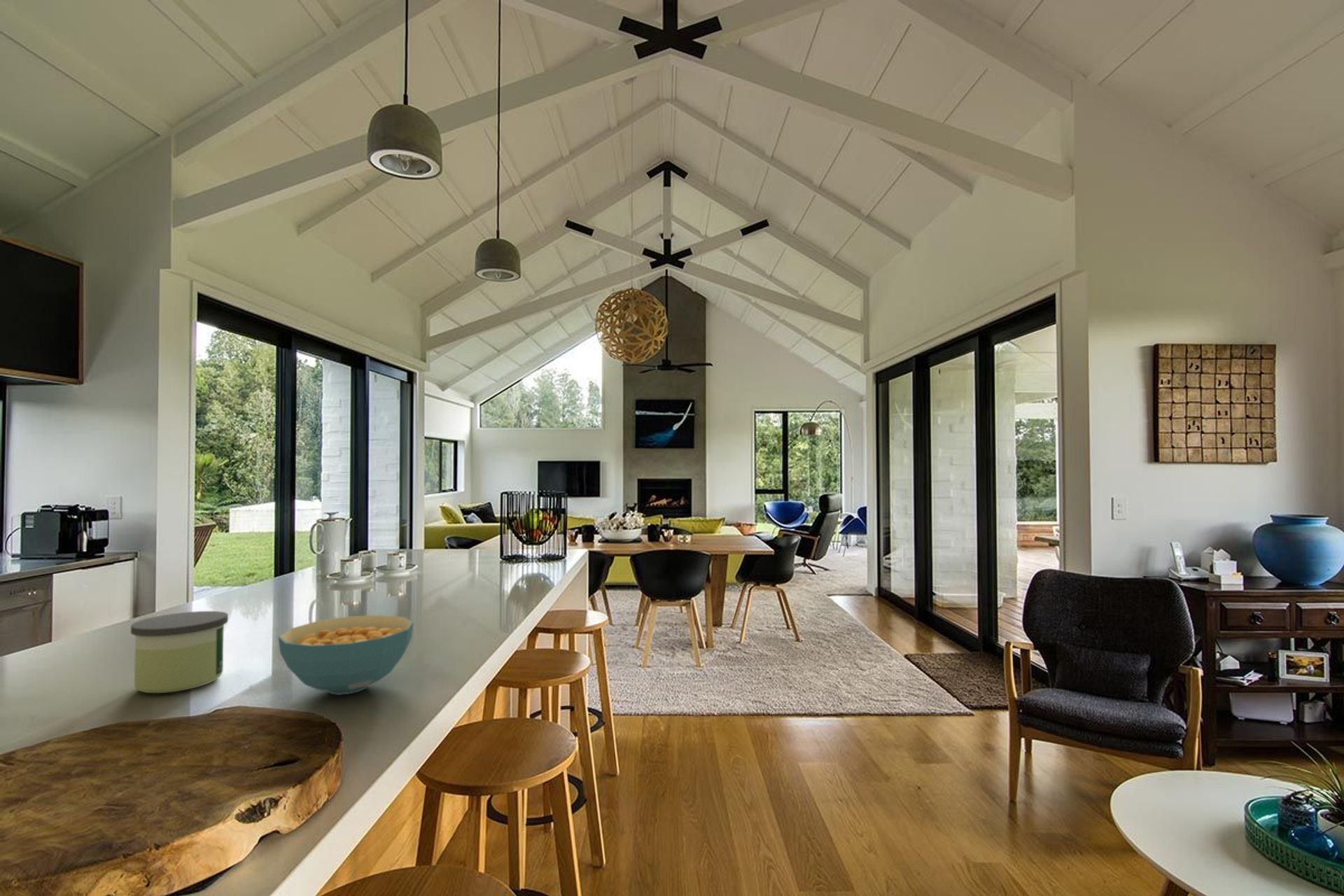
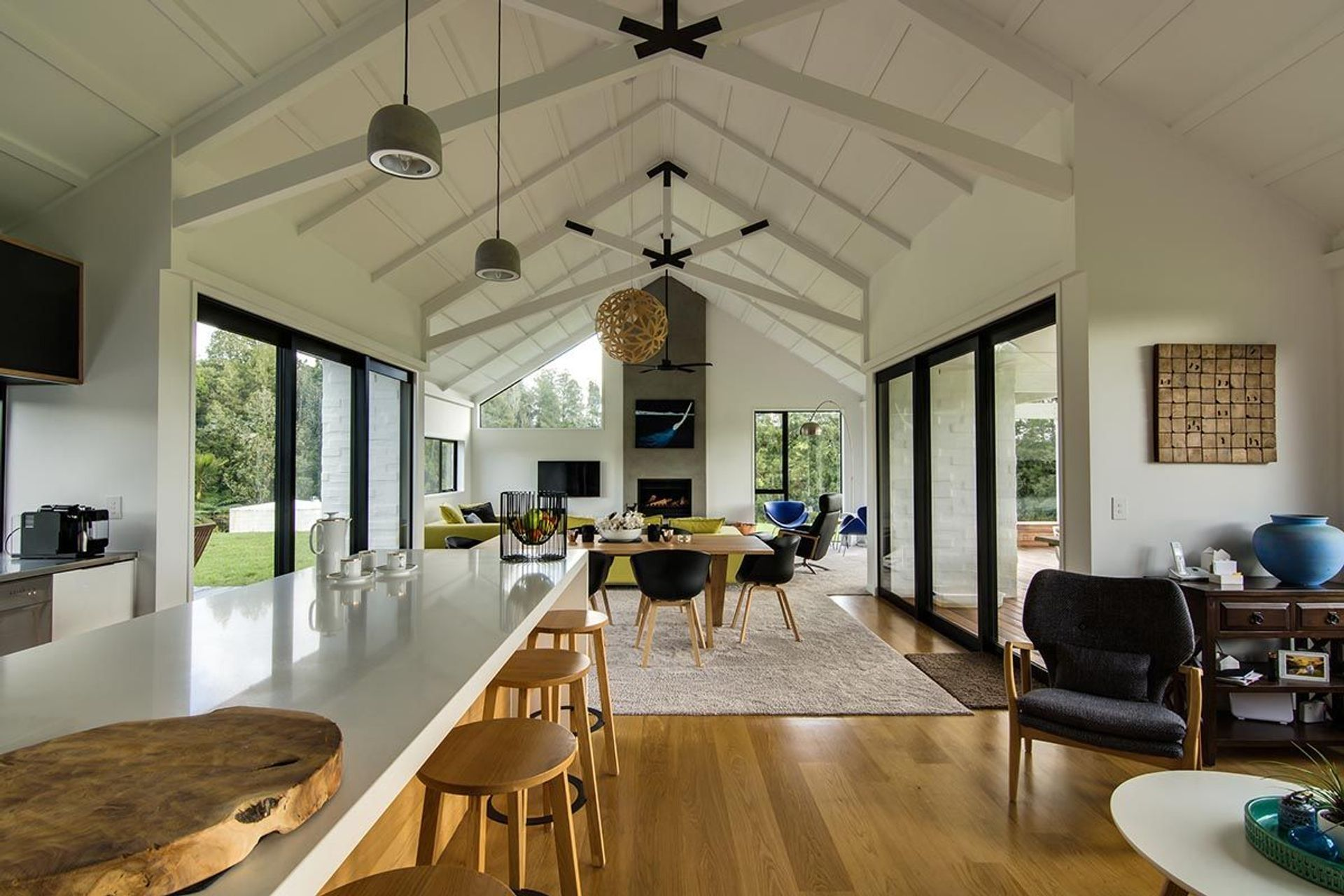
- candle [130,610,229,694]
- cereal bowl [277,615,414,696]
